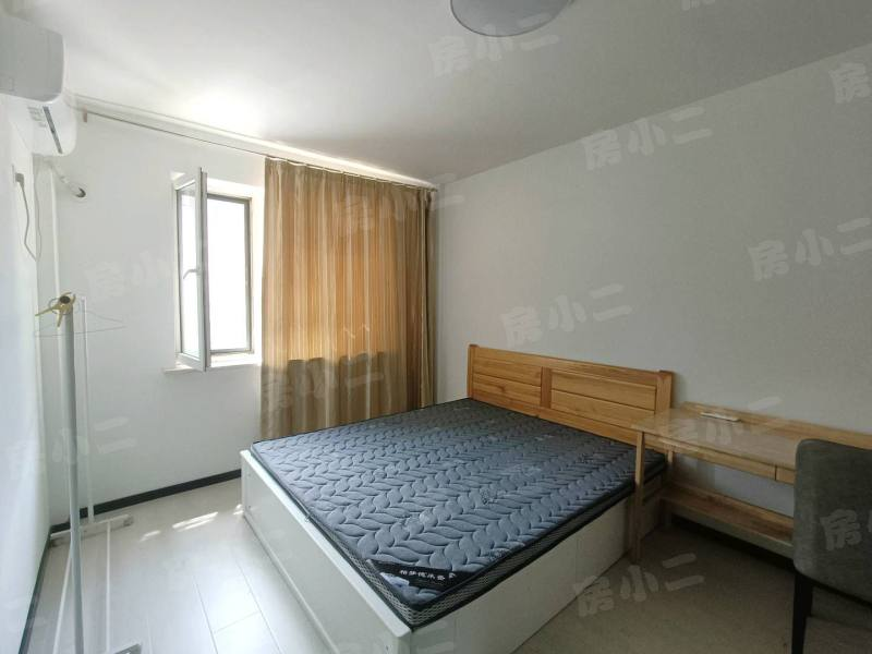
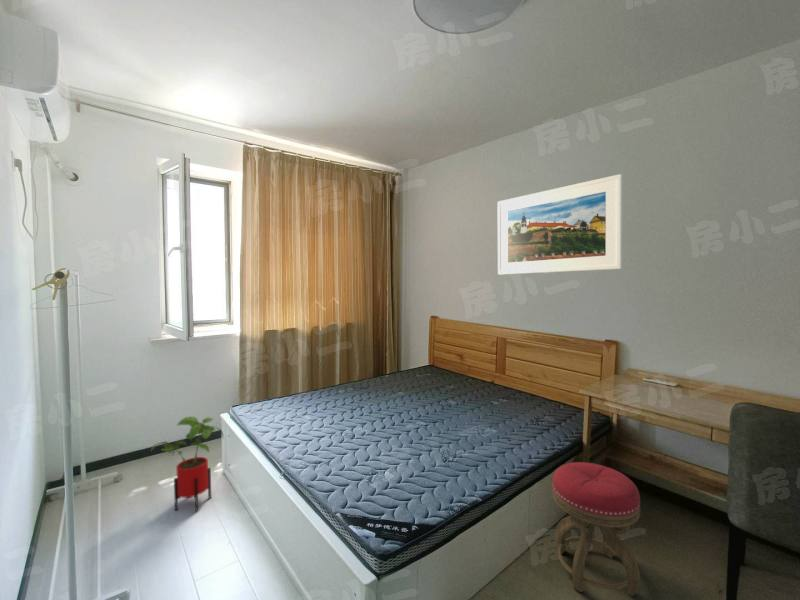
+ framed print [496,173,623,276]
+ stool [551,461,641,597]
+ house plant [150,415,224,512]
